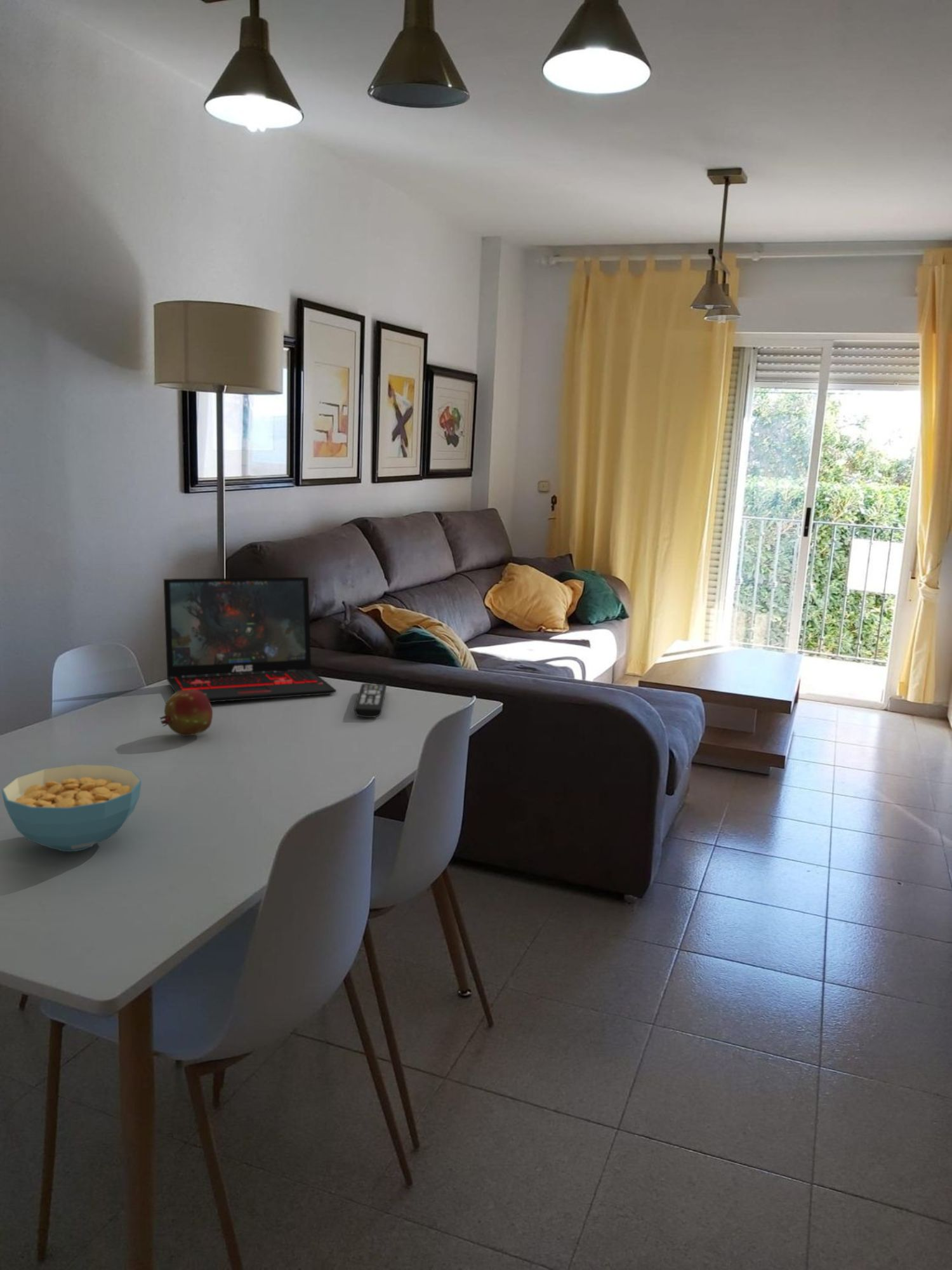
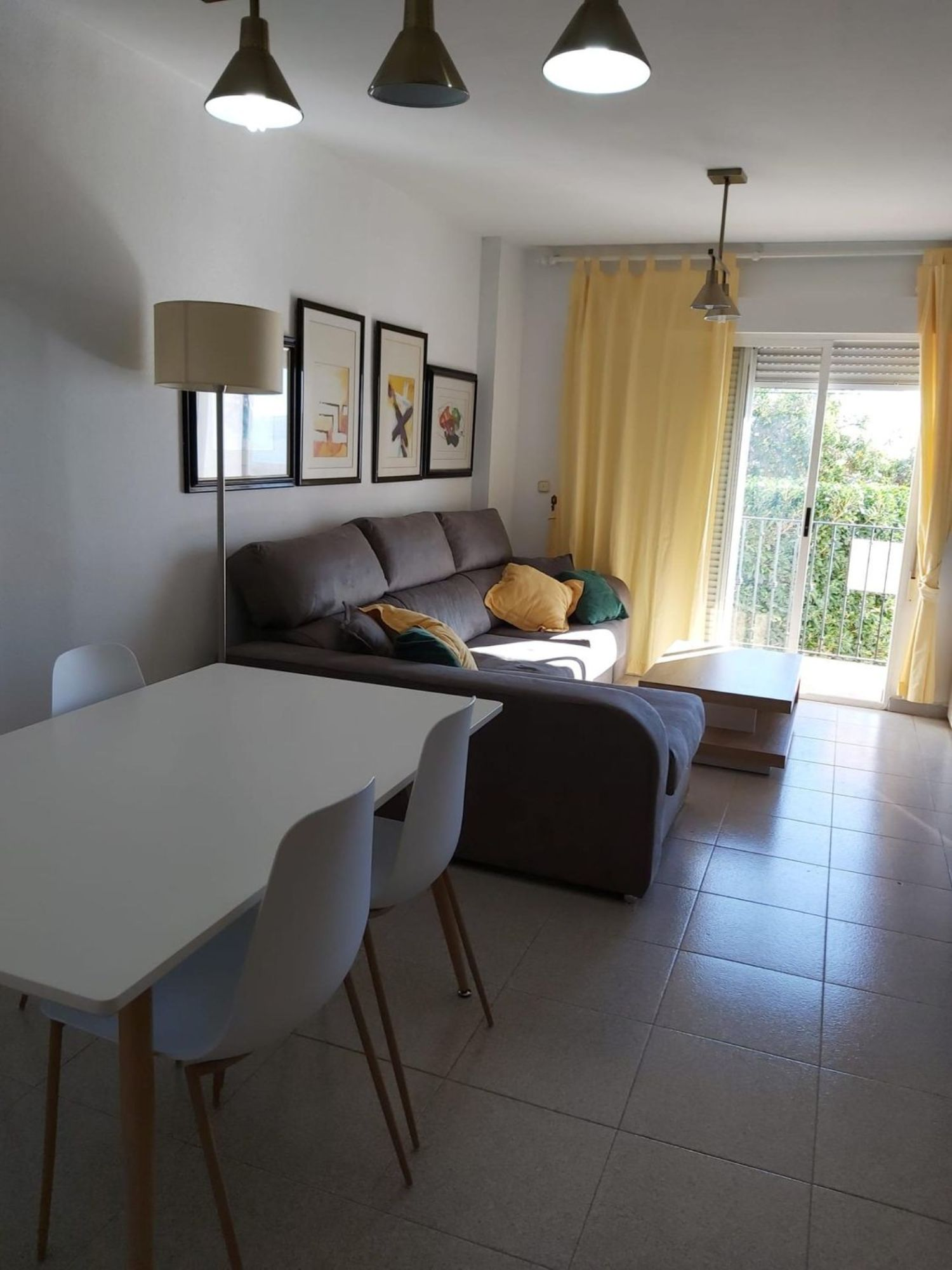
- laptop [163,577,337,703]
- fruit [159,690,213,737]
- cereal bowl [1,764,142,852]
- remote control [354,683,387,718]
